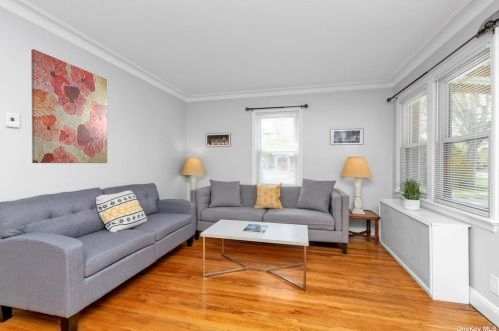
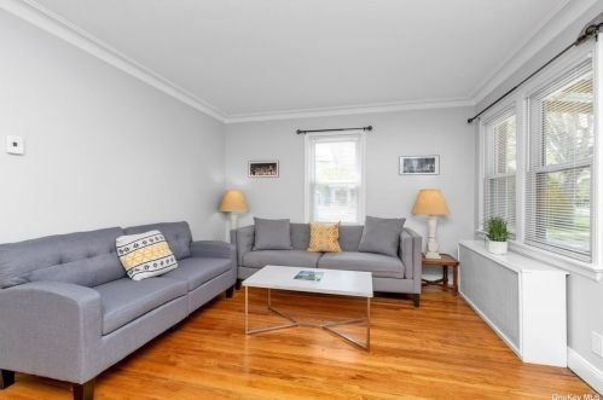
- wall art [30,48,108,164]
